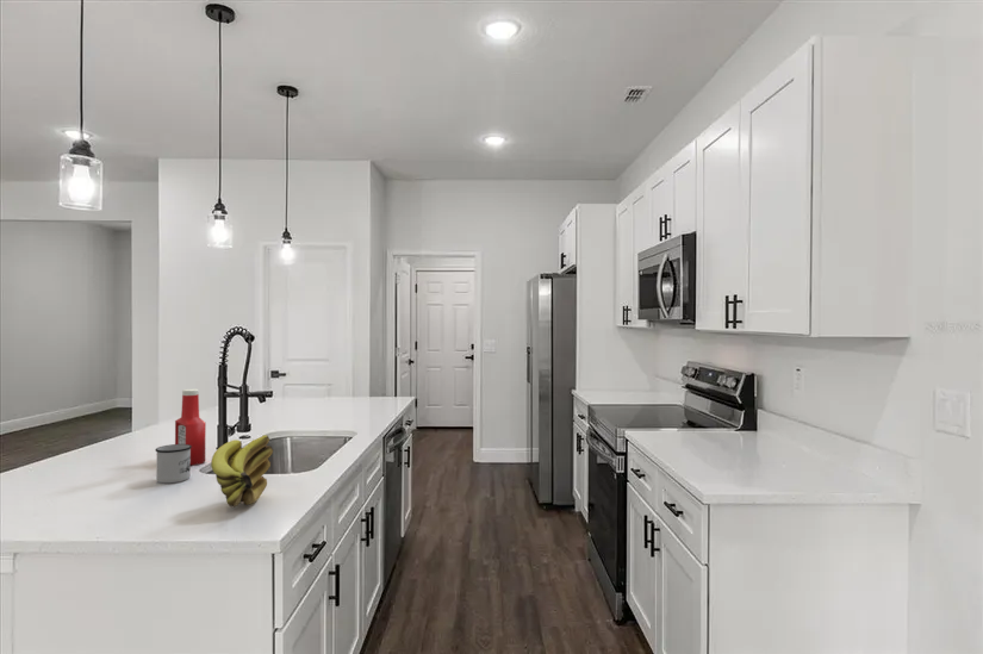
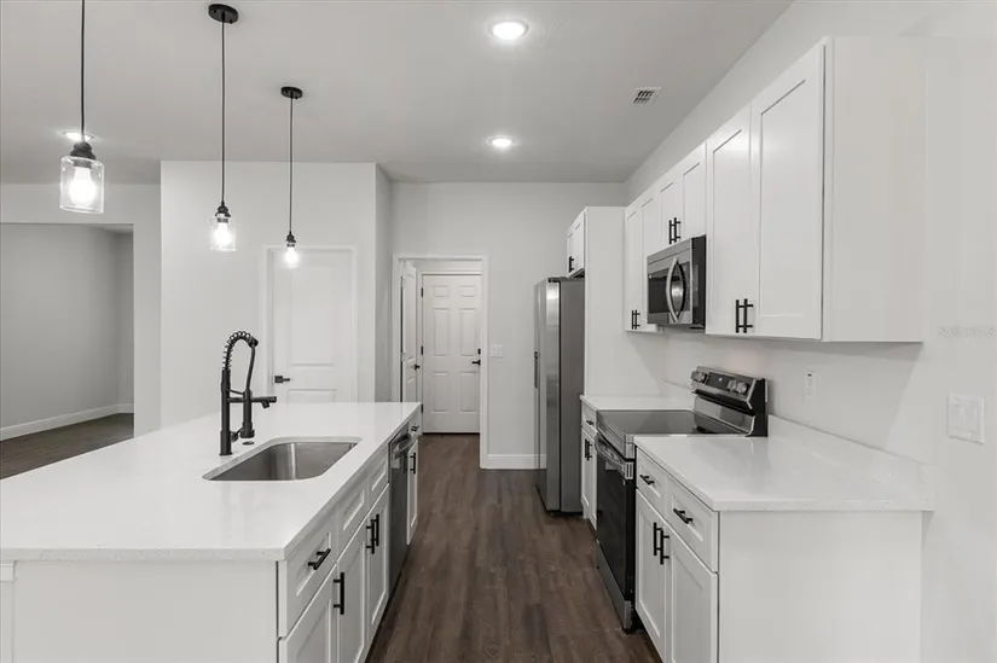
- mug [155,443,192,484]
- banana [210,434,274,507]
- soap bottle [174,388,207,466]
